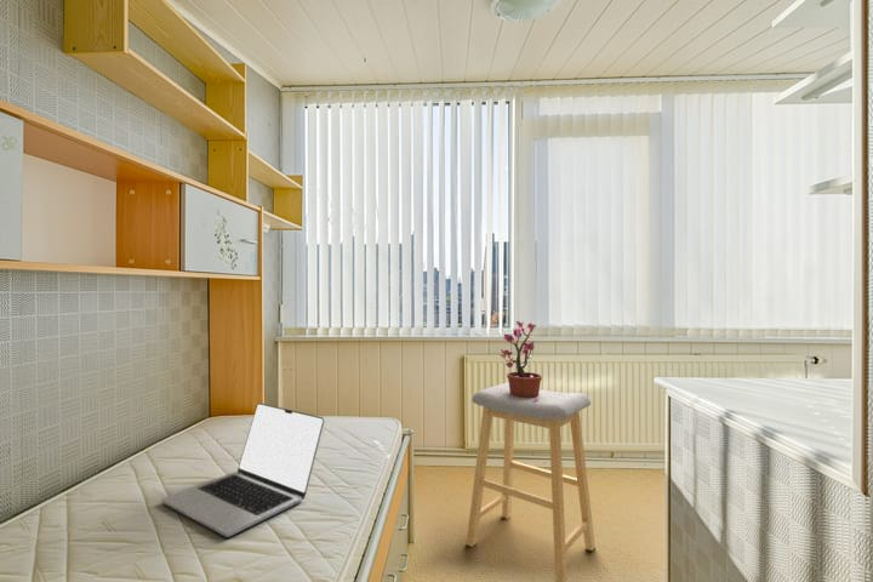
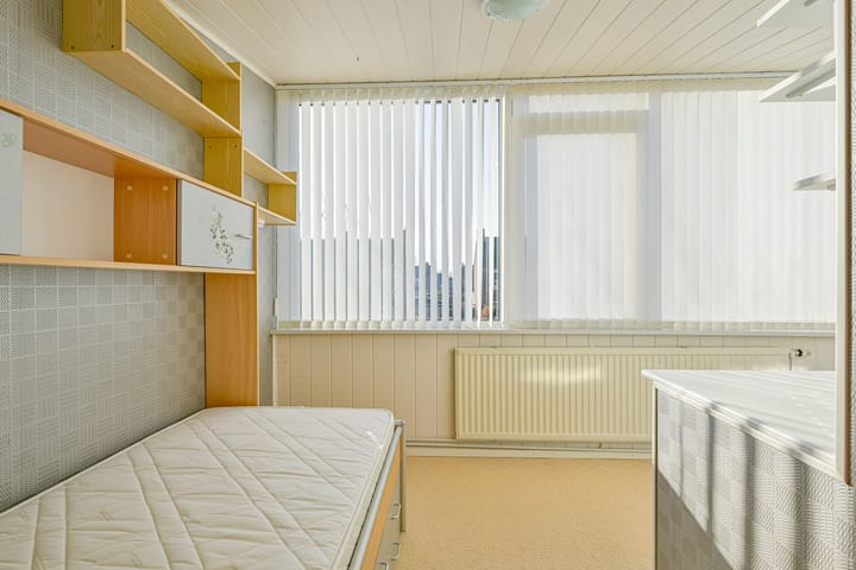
- potted plant [500,320,543,401]
- laptop [161,401,326,538]
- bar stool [466,381,597,582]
